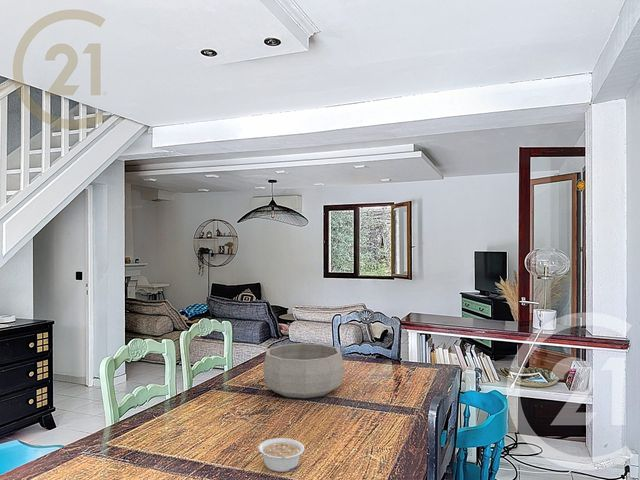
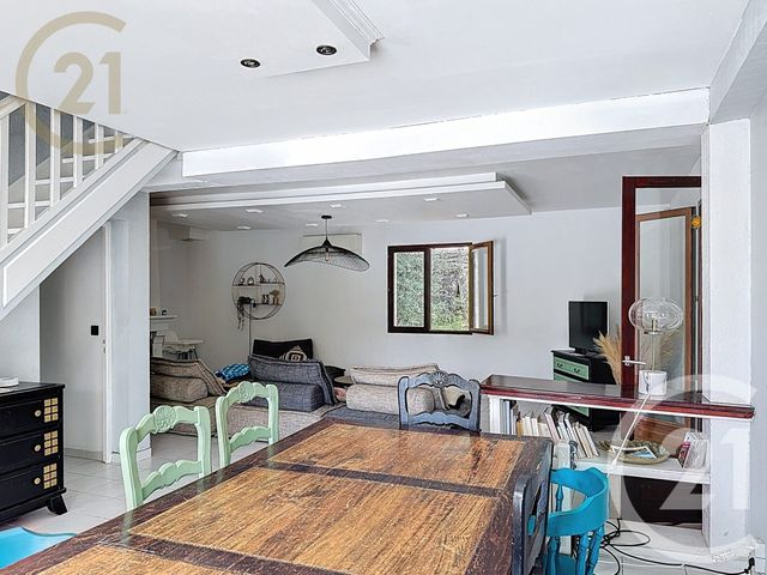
- decorative bowl [263,342,345,399]
- legume [257,437,305,473]
